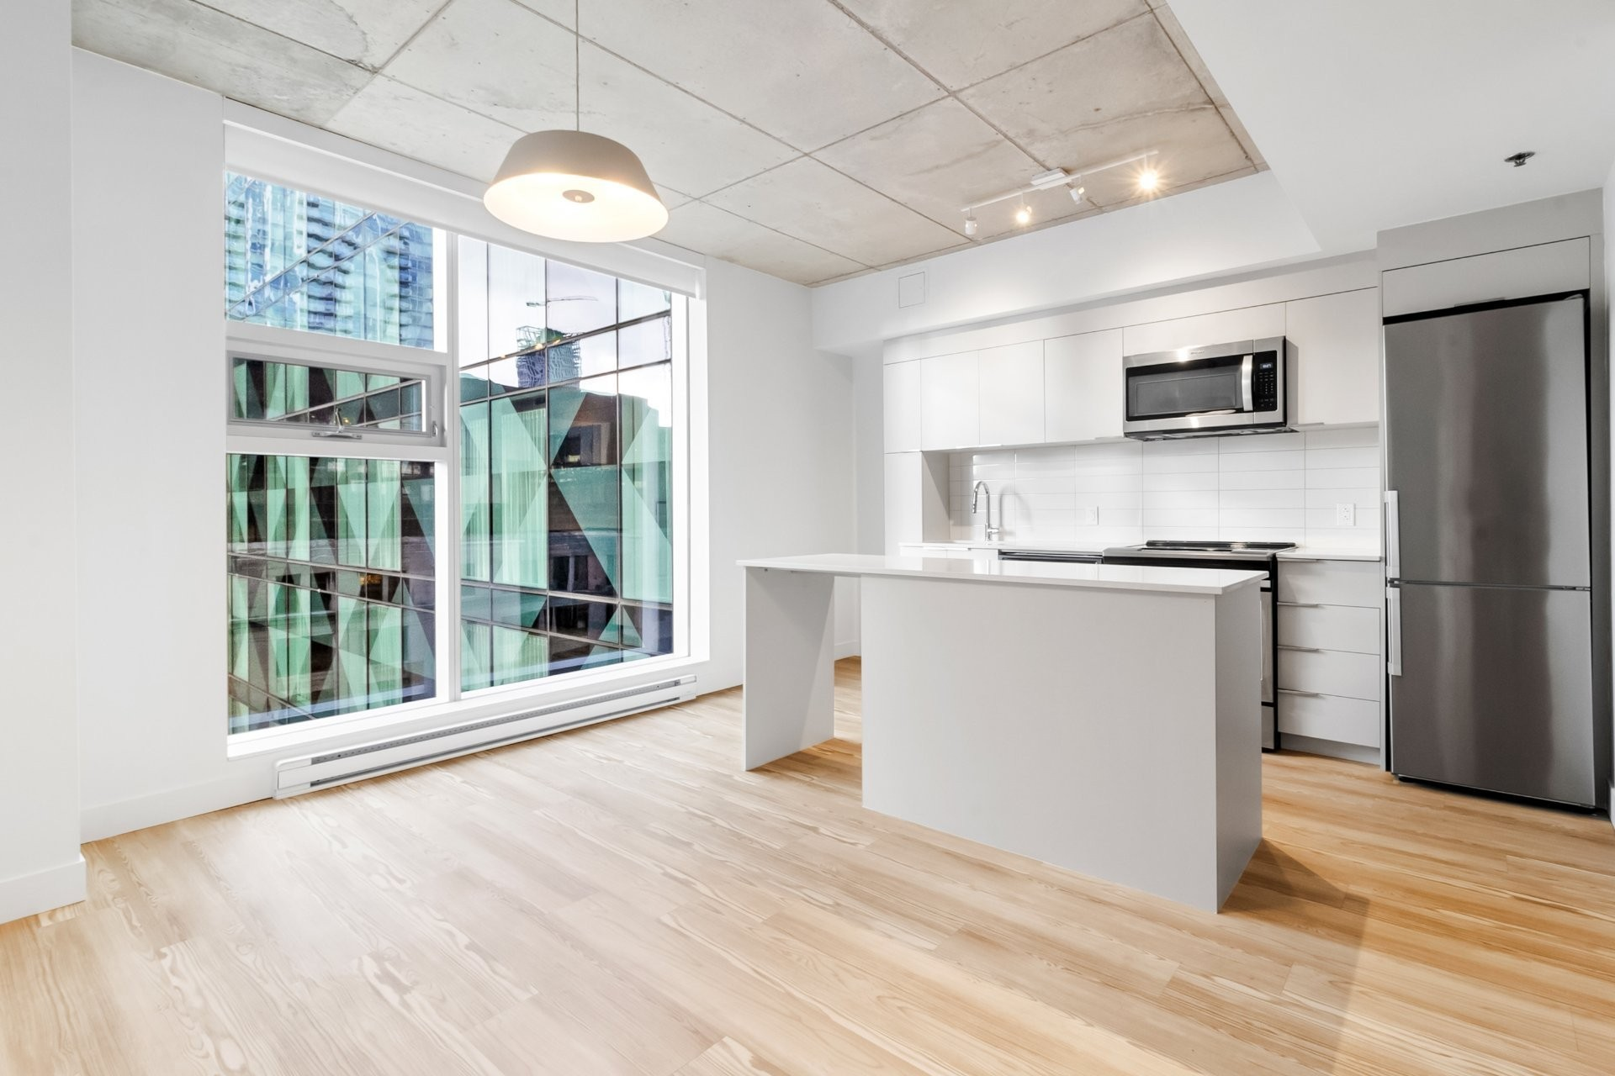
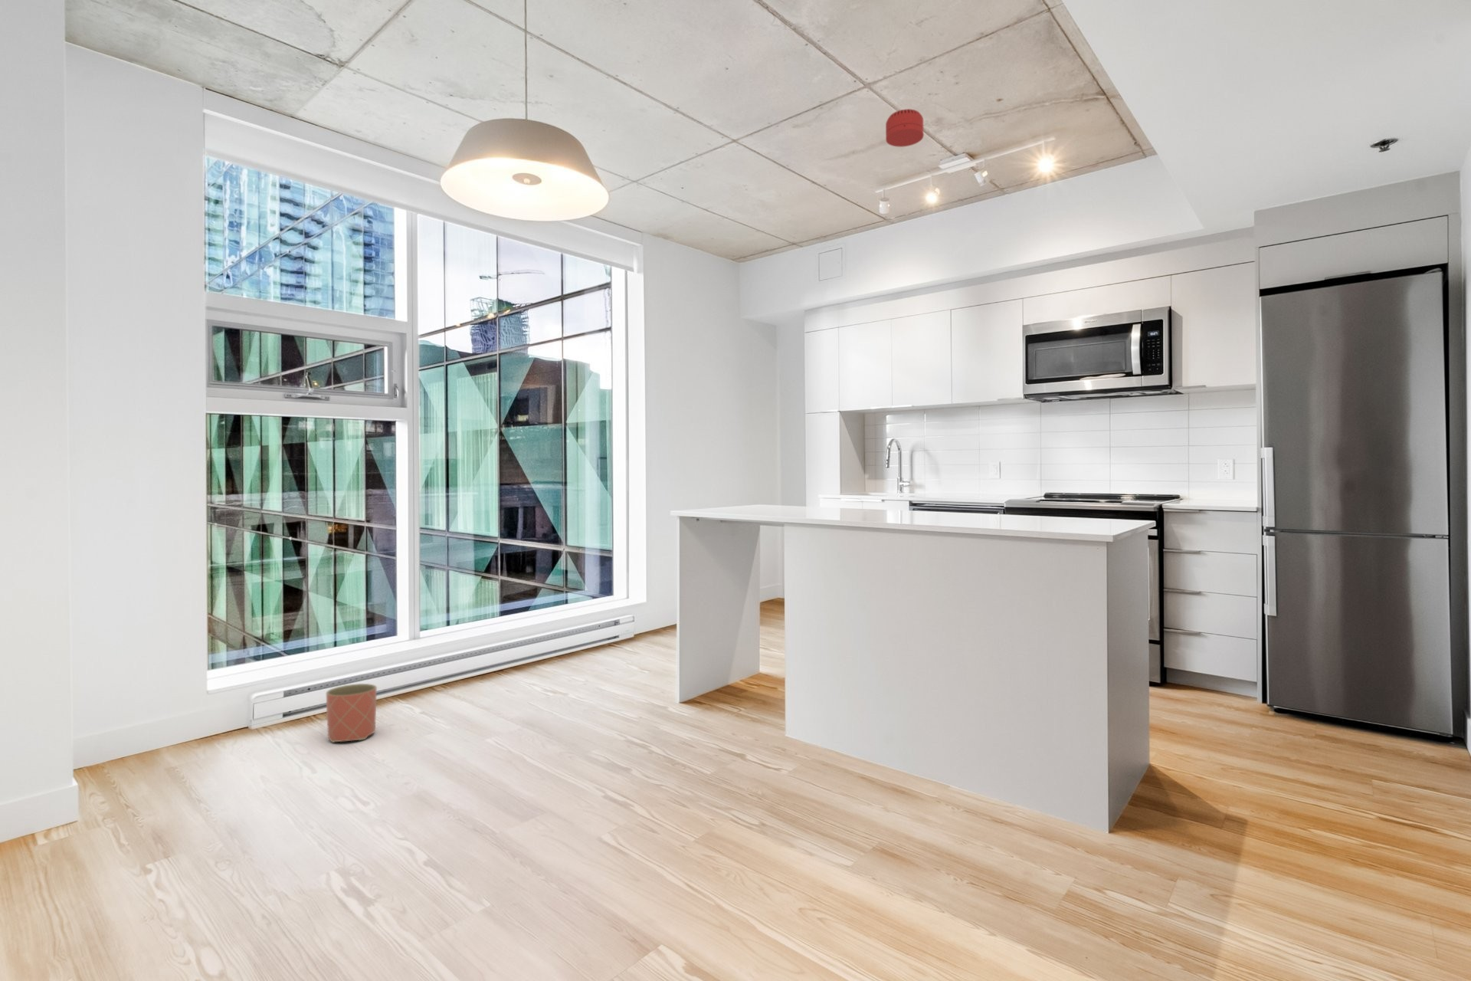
+ smoke detector [885,108,925,148]
+ planter [325,683,378,743]
